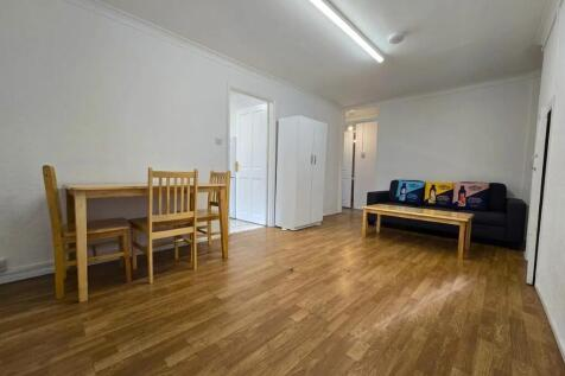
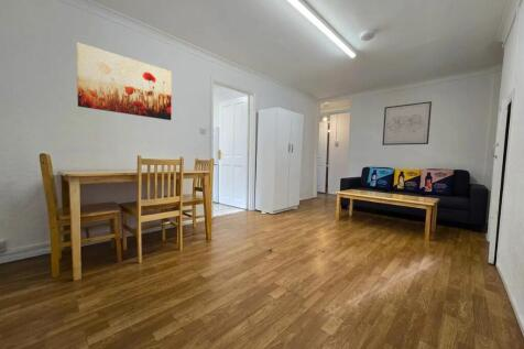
+ wall art [381,100,433,146]
+ wall art [75,41,173,121]
